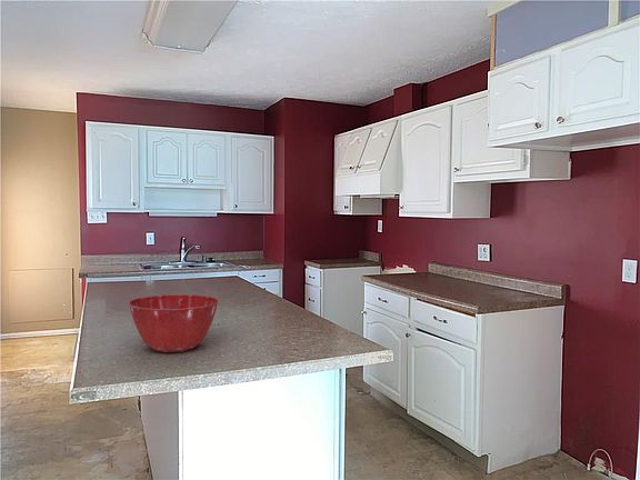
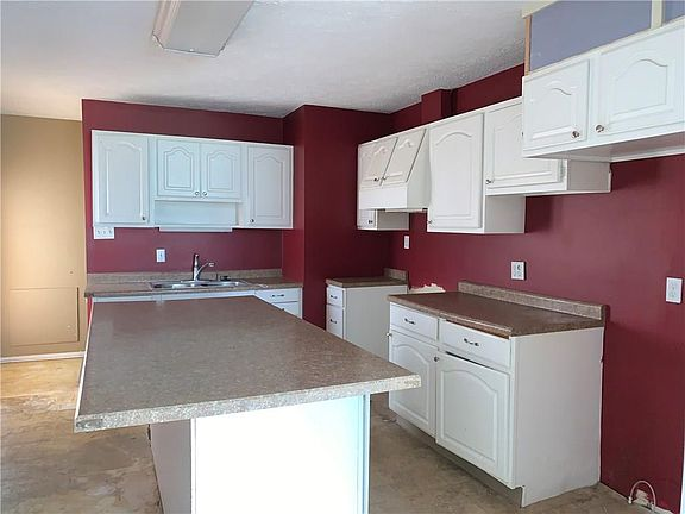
- mixing bowl [128,293,220,353]
